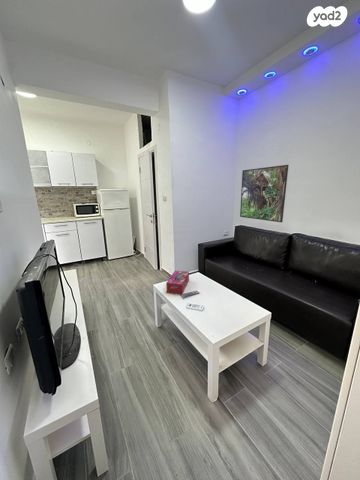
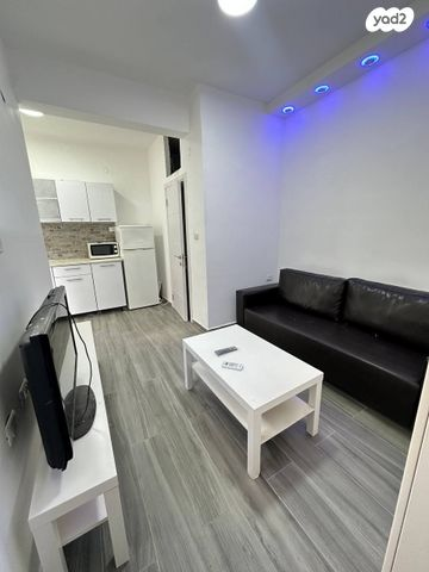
- tissue box [165,270,190,295]
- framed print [239,164,290,223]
